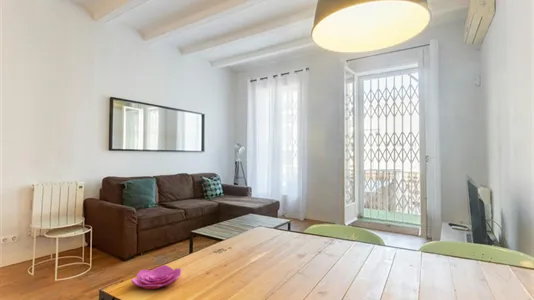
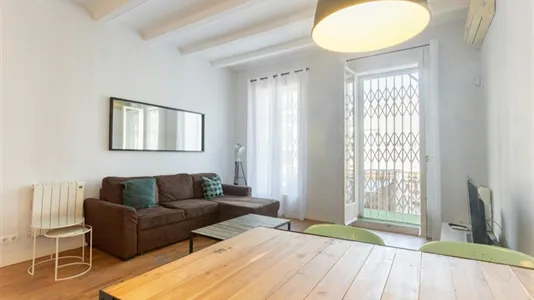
- flower [130,264,182,290]
